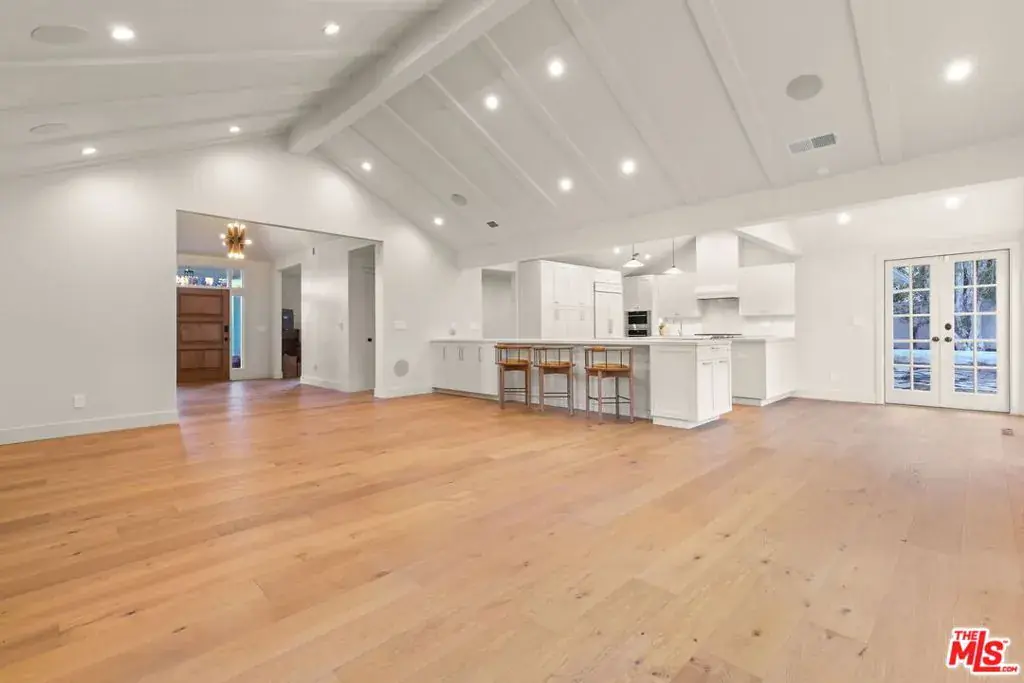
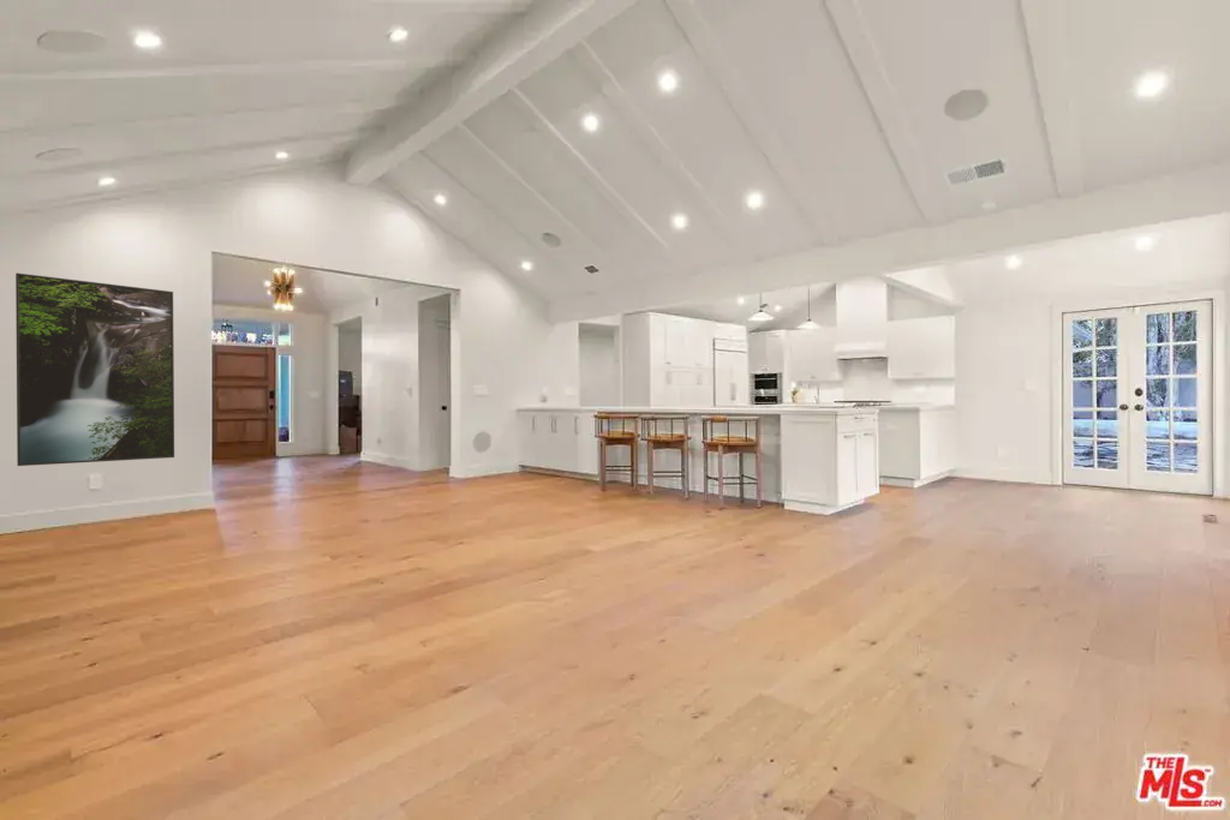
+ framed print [14,273,175,467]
